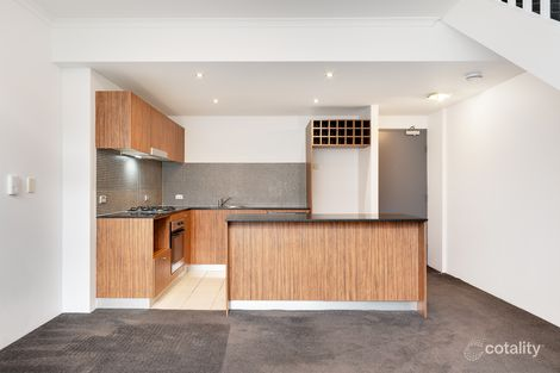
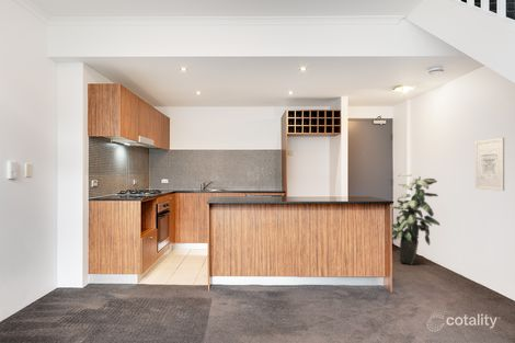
+ wall art [474,137,505,192]
+ indoor plant [391,173,440,266]
